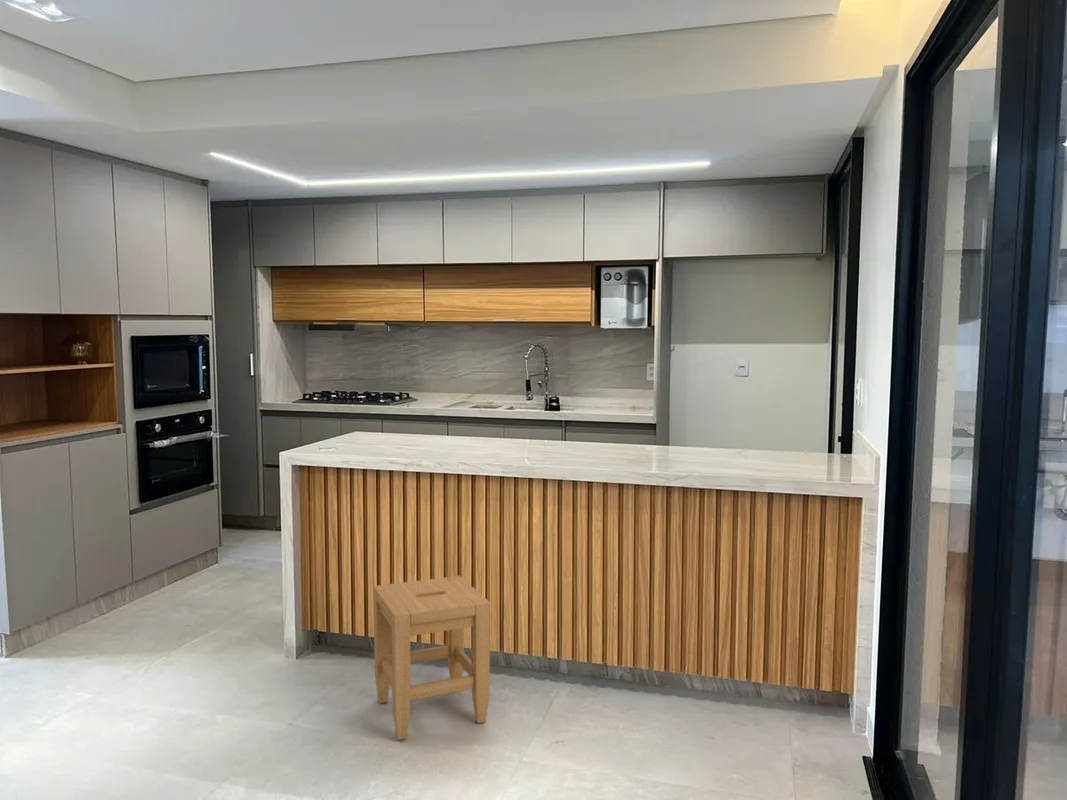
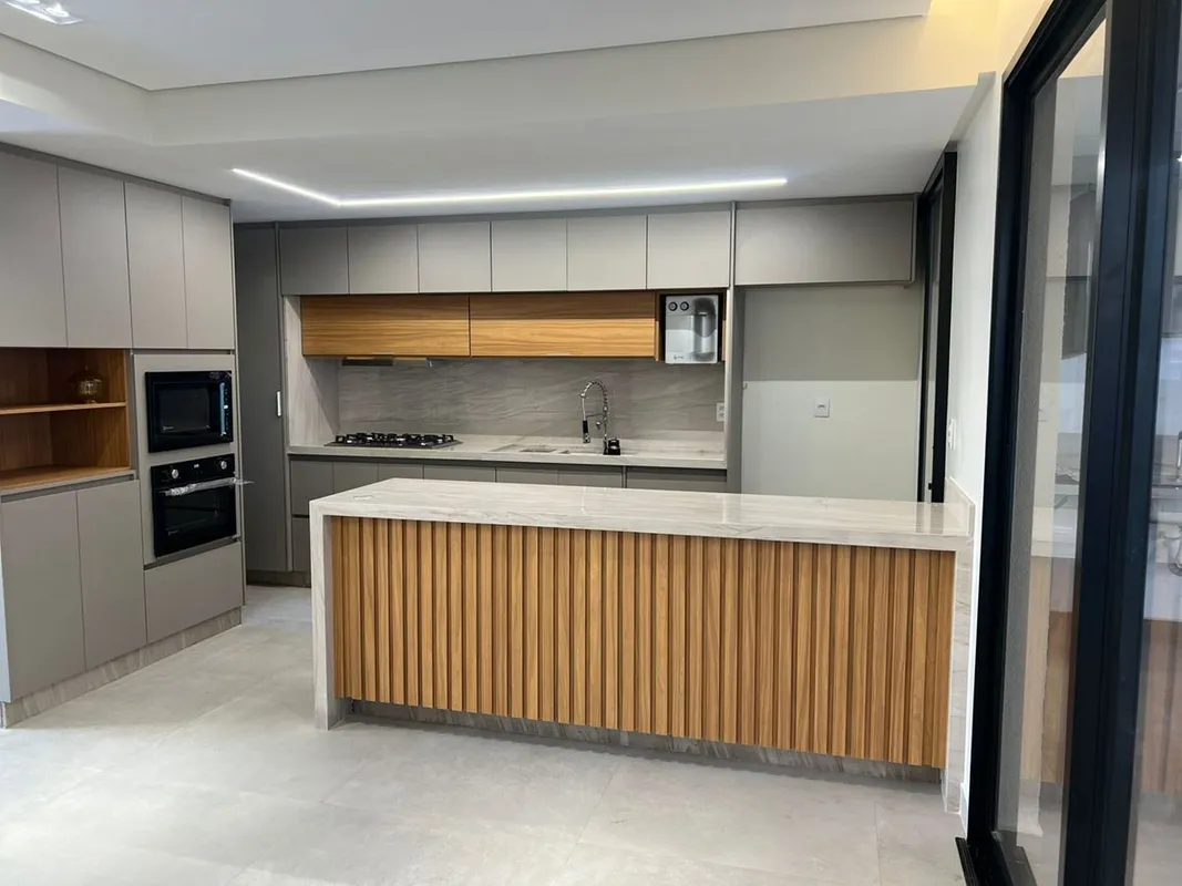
- stool [372,575,491,741]
